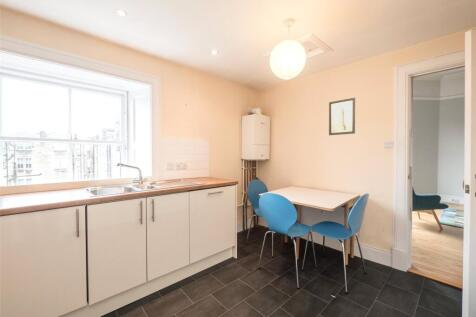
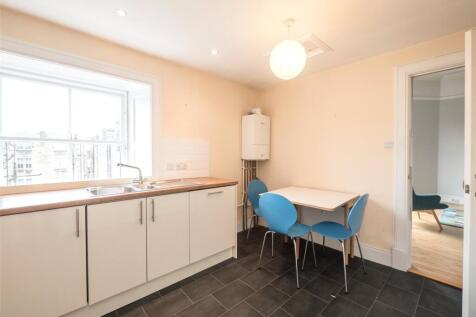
- wall art [328,97,356,136]
